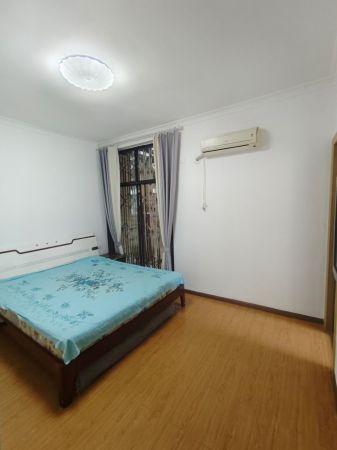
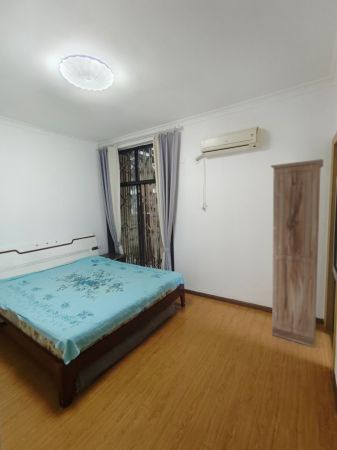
+ cabinet [270,158,324,348]
